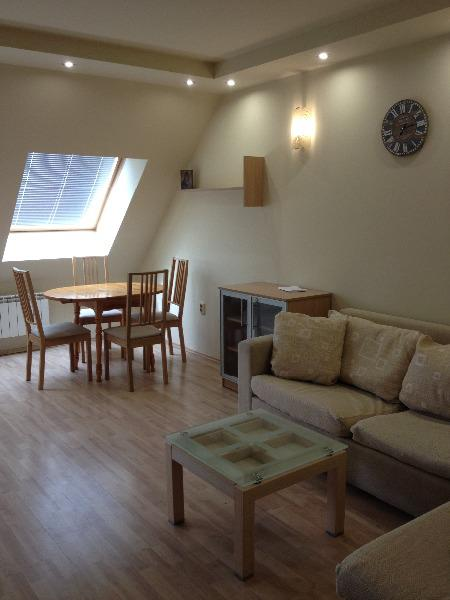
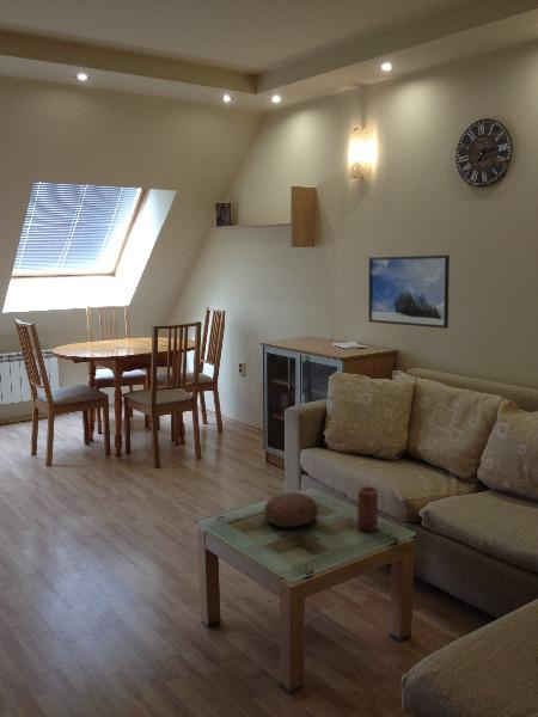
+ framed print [368,255,451,330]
+ decorative bowl [263,491,319,529]
+ candle [356,485,379,533]
